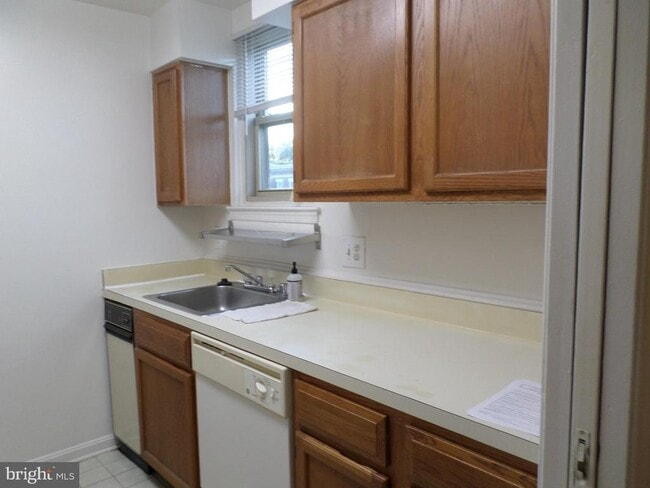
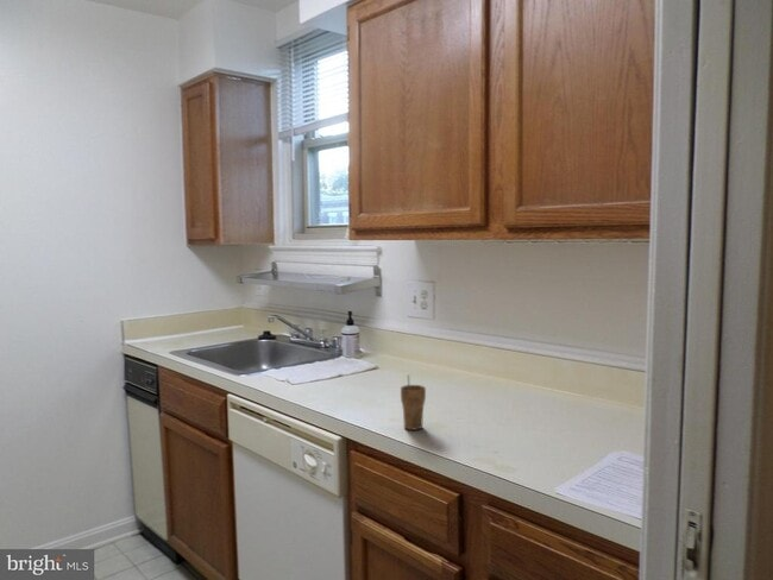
+ cup [400,374,427,431]
